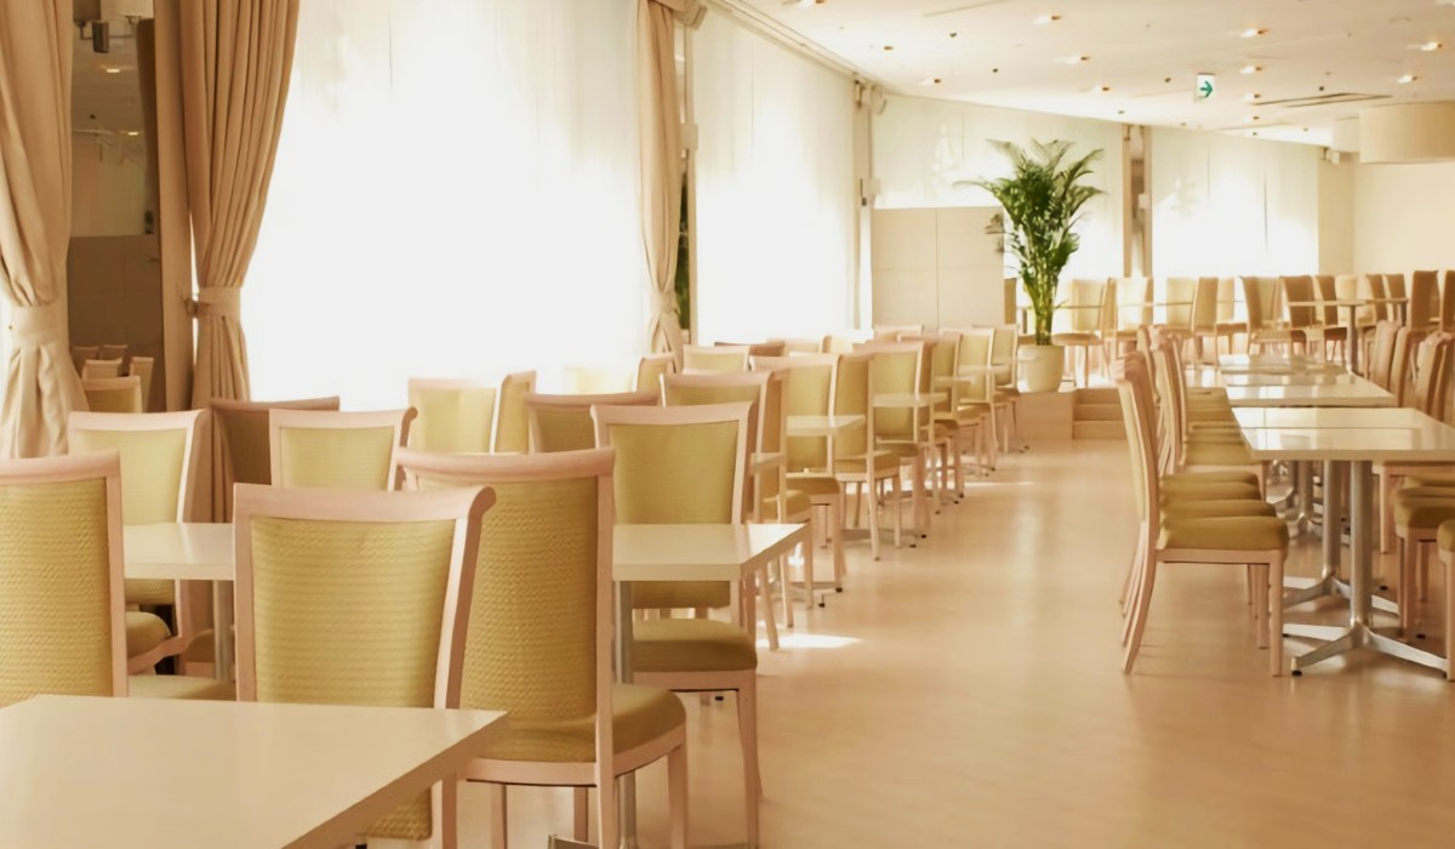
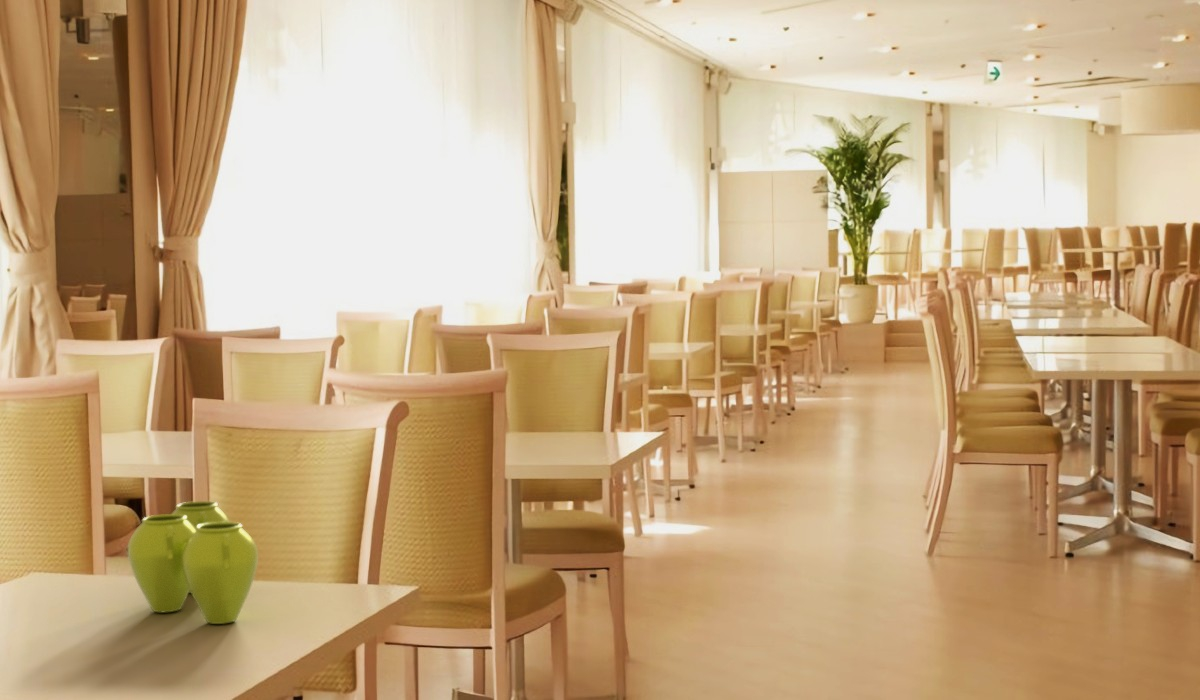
+ vase [127,500,259,625]
